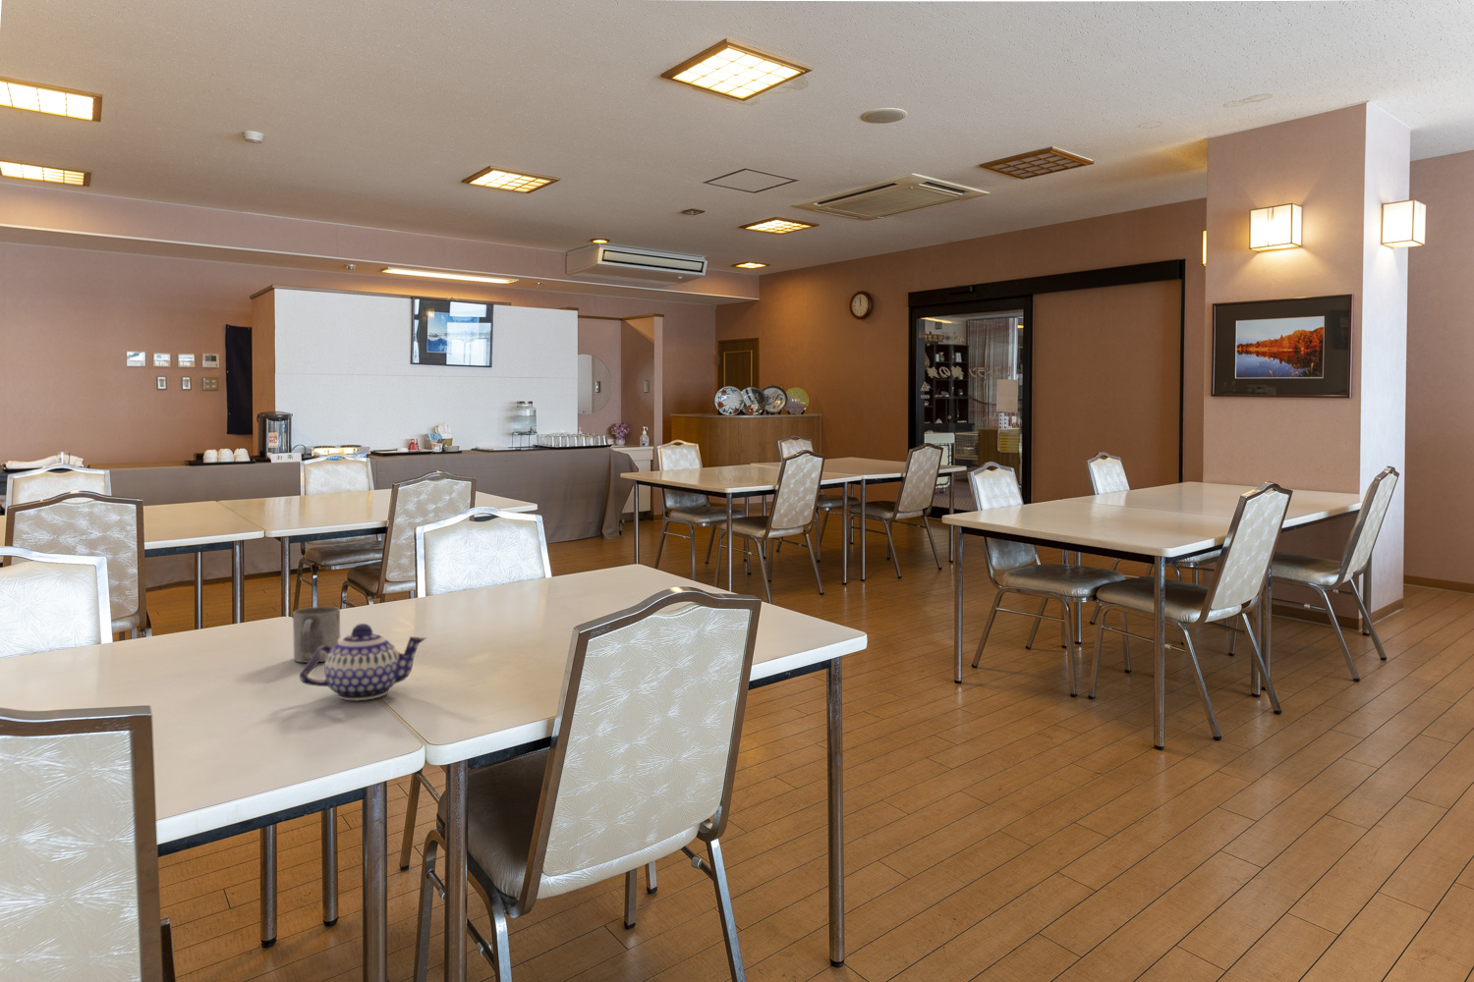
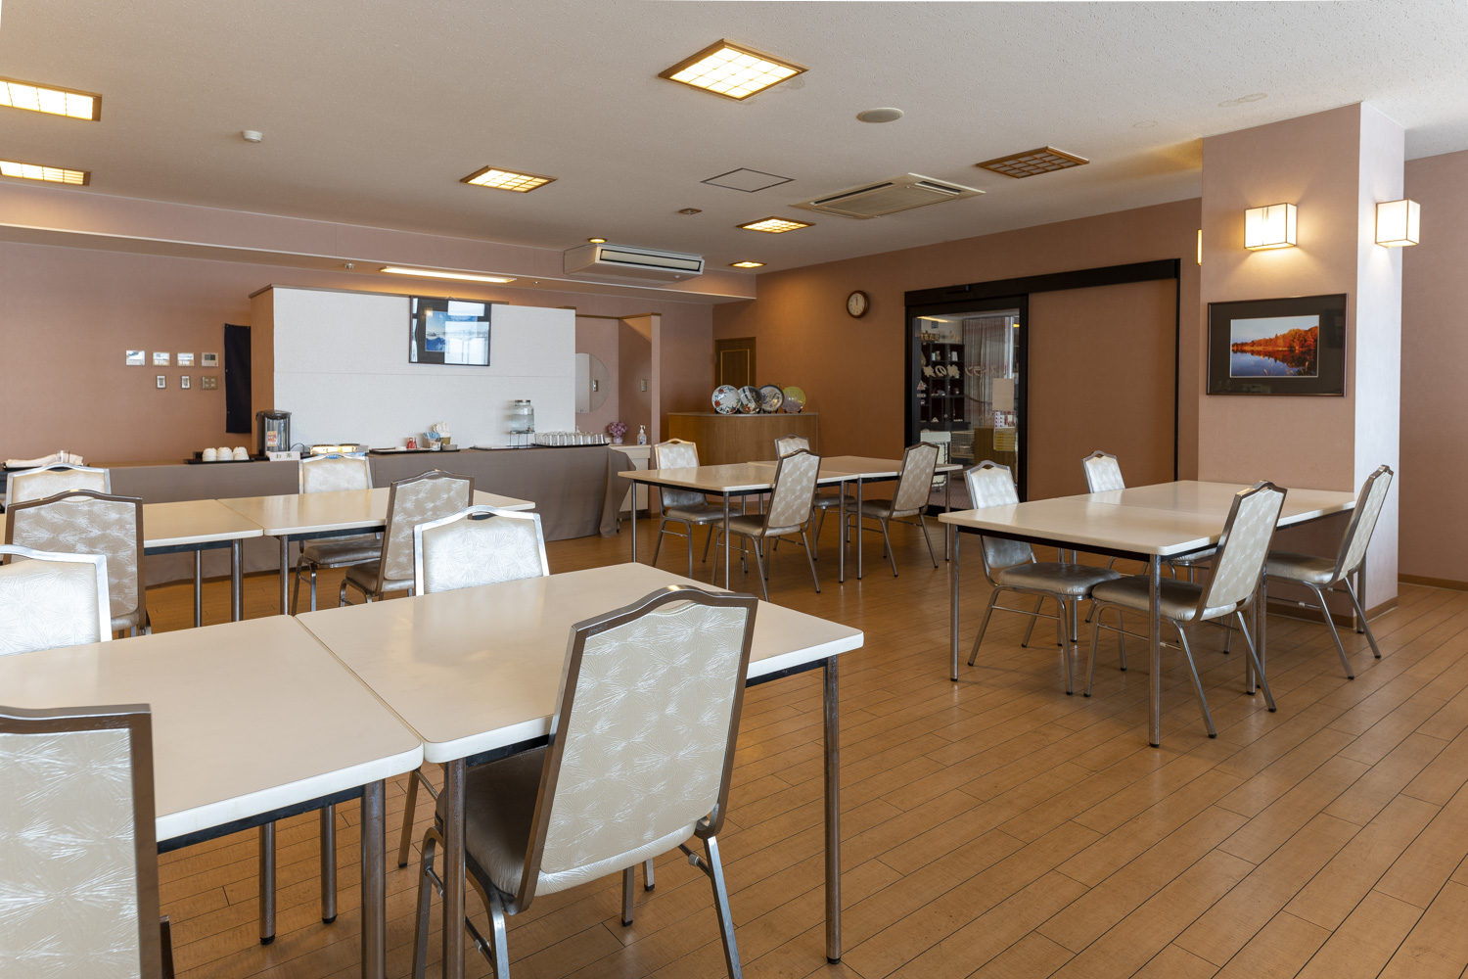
- mug [292,606,341,664]
- teapot [298,623,427,701]
